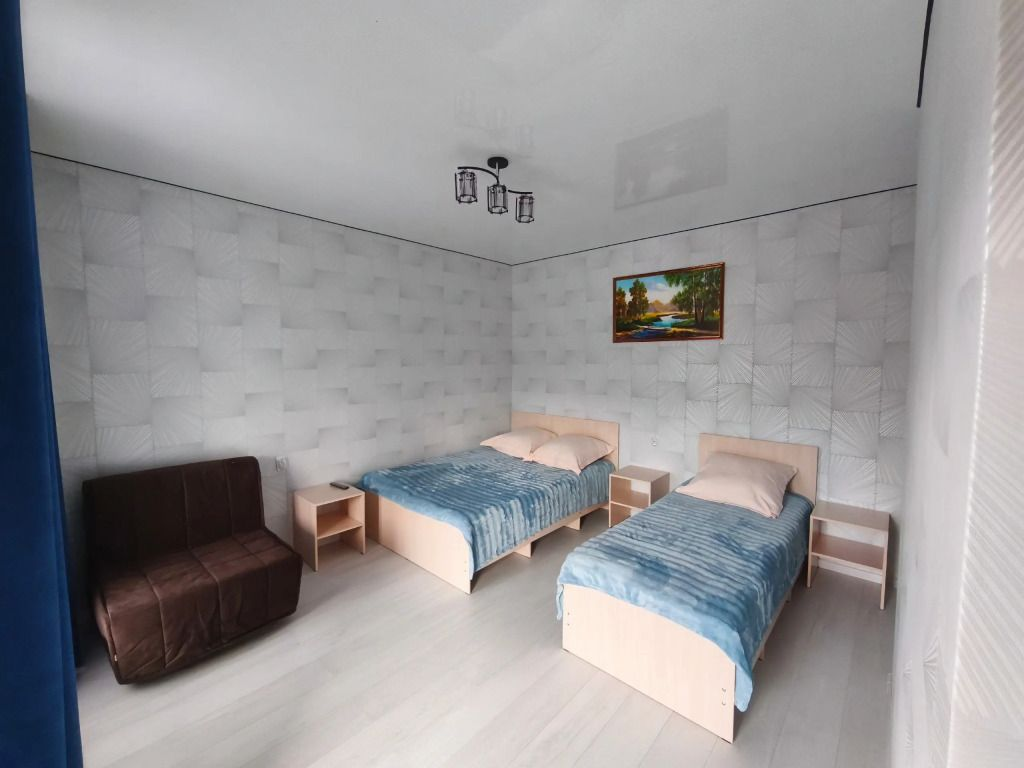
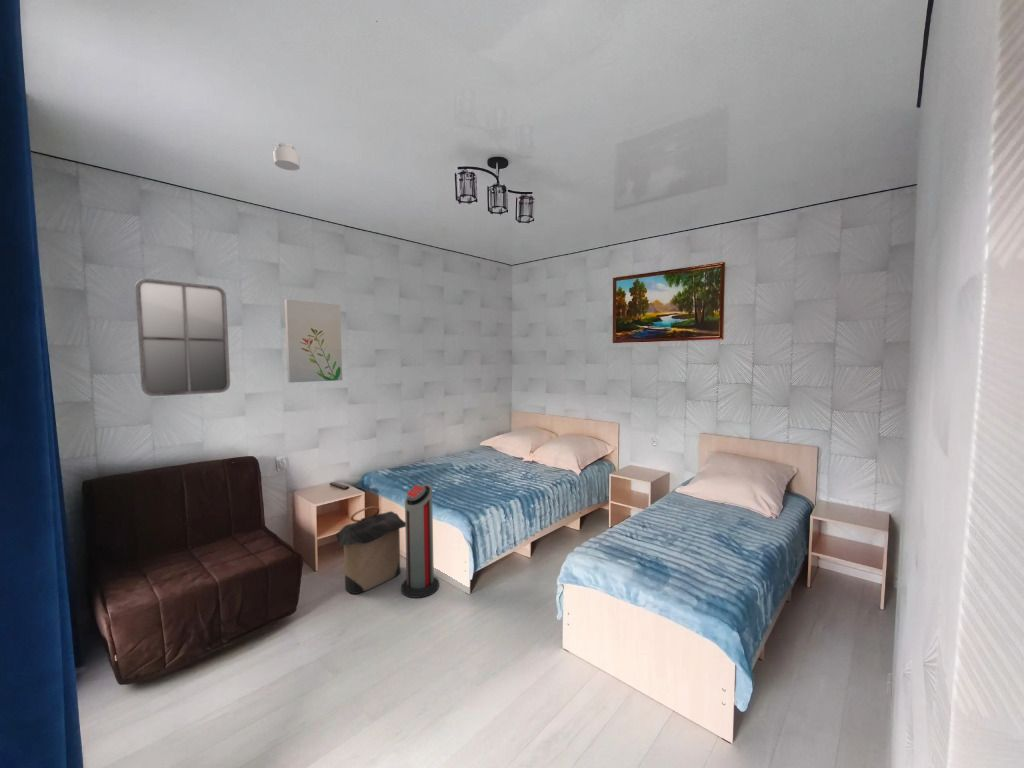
+ home mirror [134,278,231,397]
+ laundry hamper [333,506,405,595]
+ air purifier [400,483,440,599]
+ wall art [284,299,343,384]
+ smoke detector [272,142,301,171]
